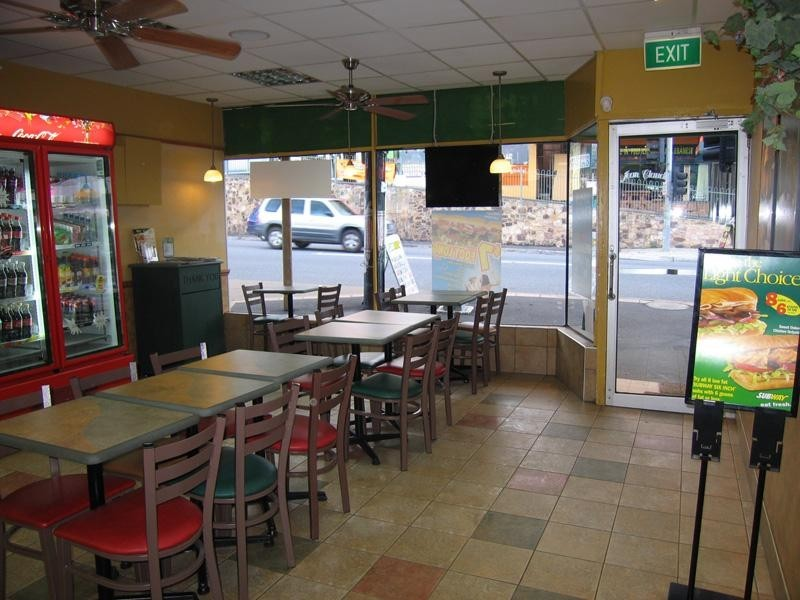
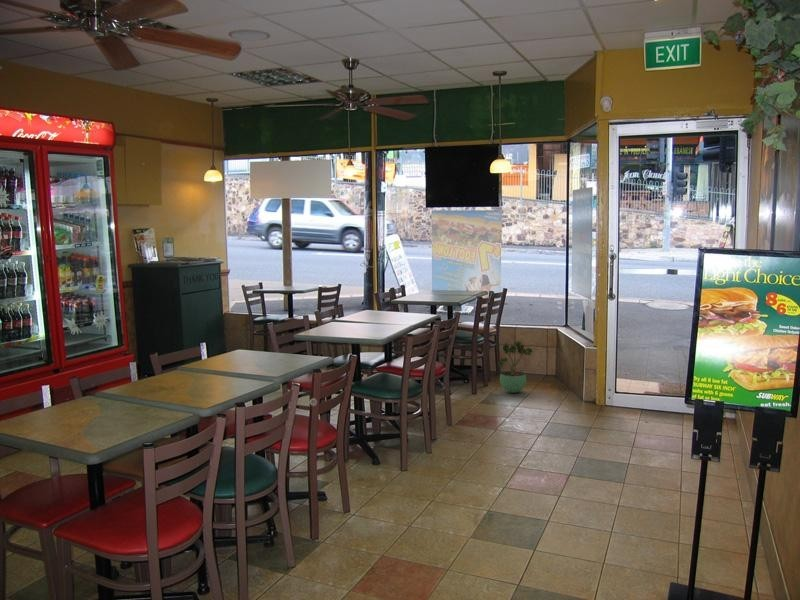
+ potted plant [497,340,533,394]
